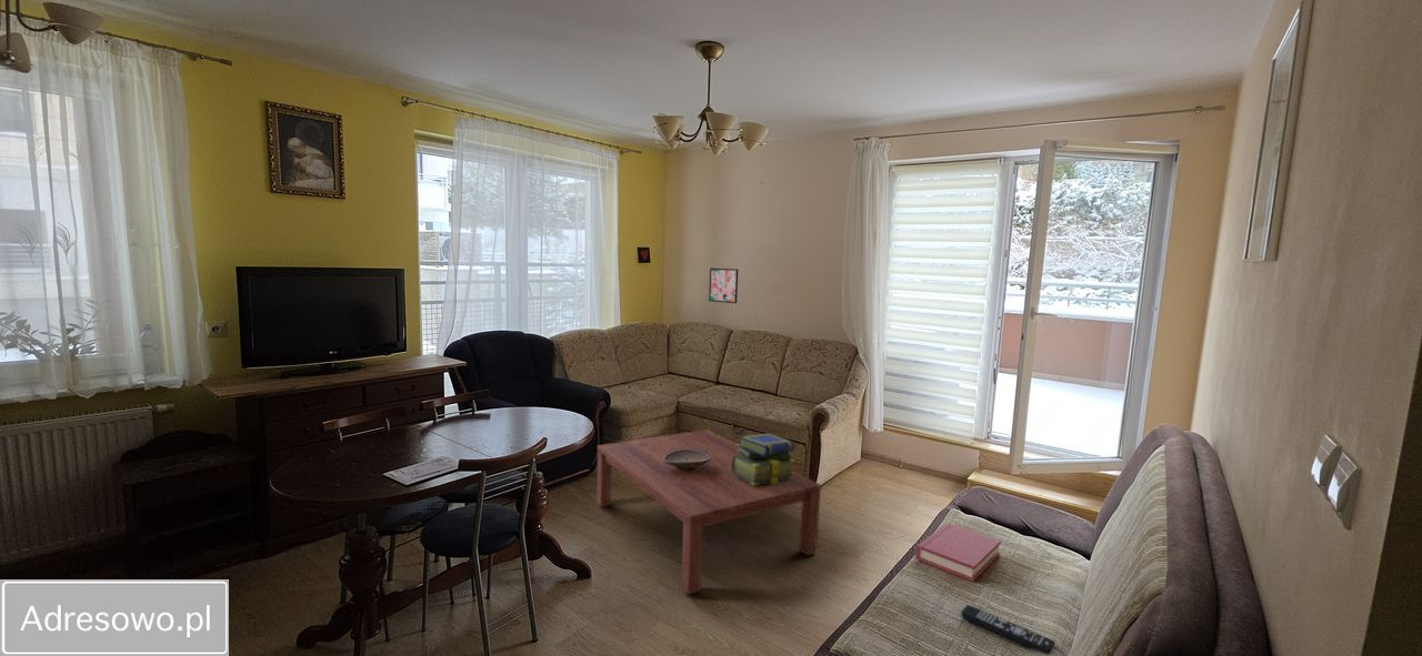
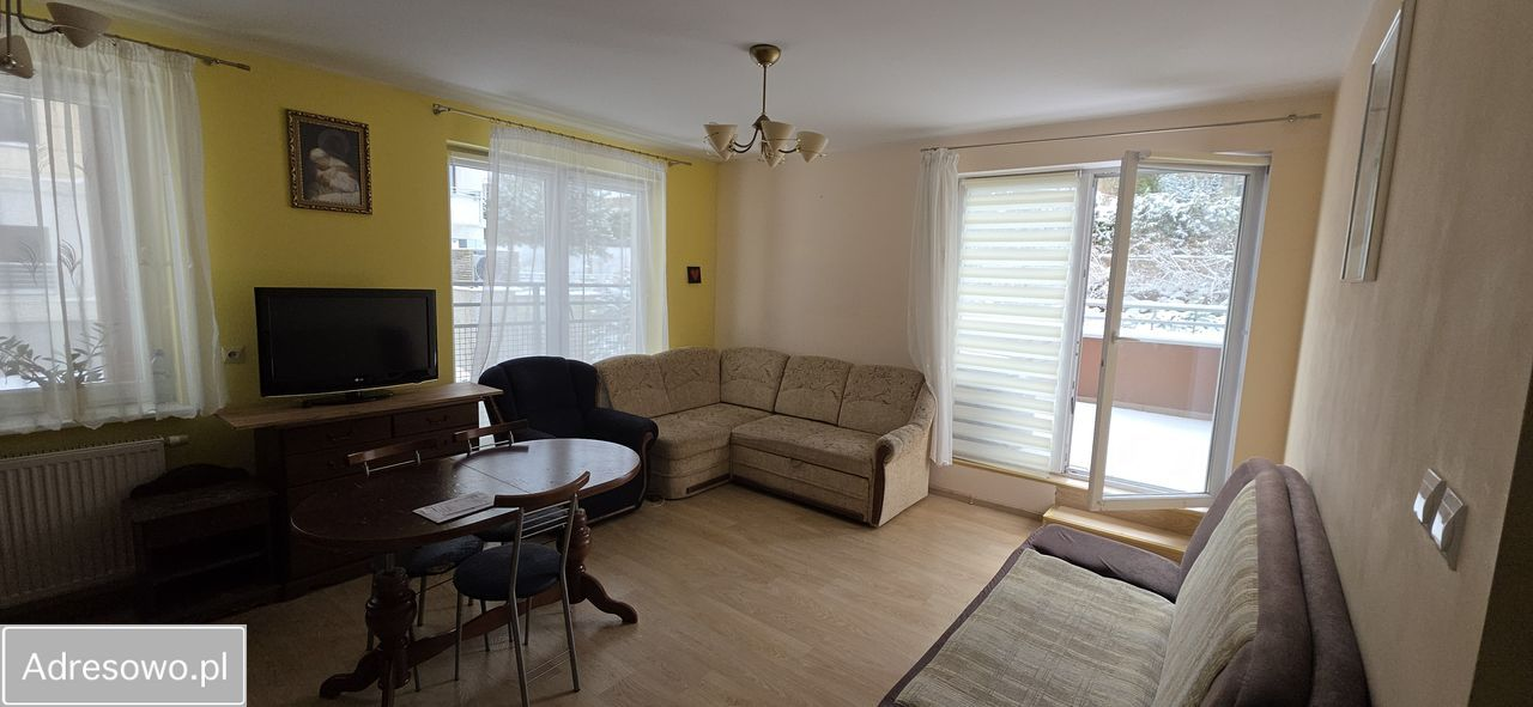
- decorative bowl [663,450,710,472]
- coffee table [595,428,822,596]
- stack of books [731,432,797,485]
- remote control [960,604,1055,656]
- wall art [708,268,739,304]
- hardback book [914,523,1002,583]
